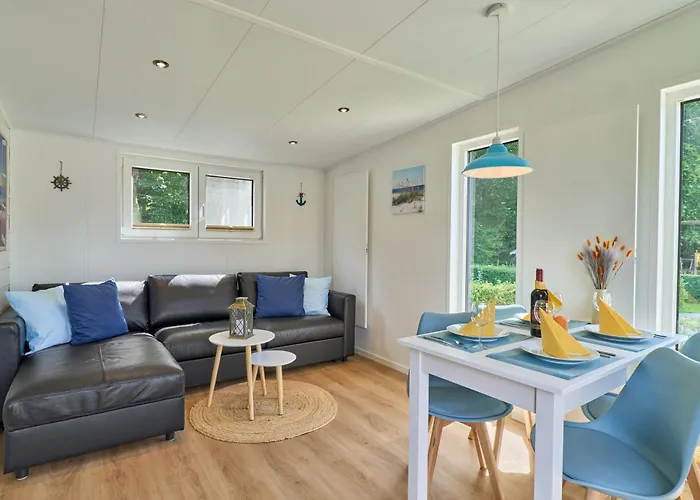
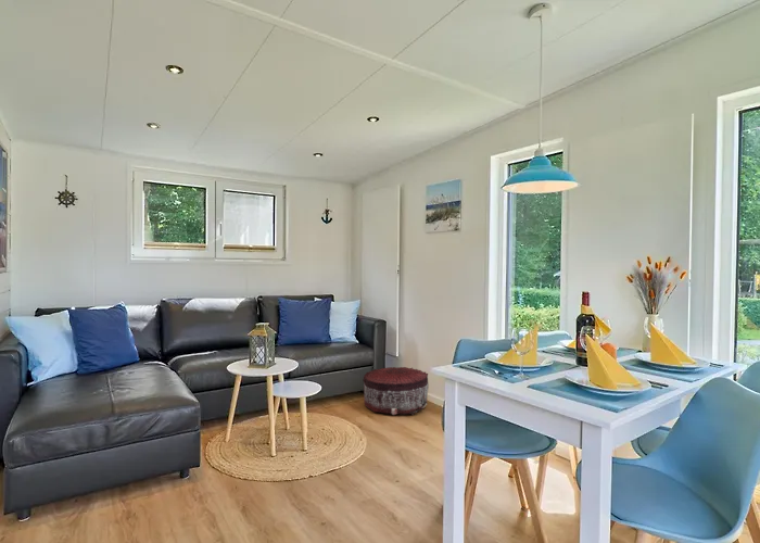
+ pouf [362,366,430,416]
